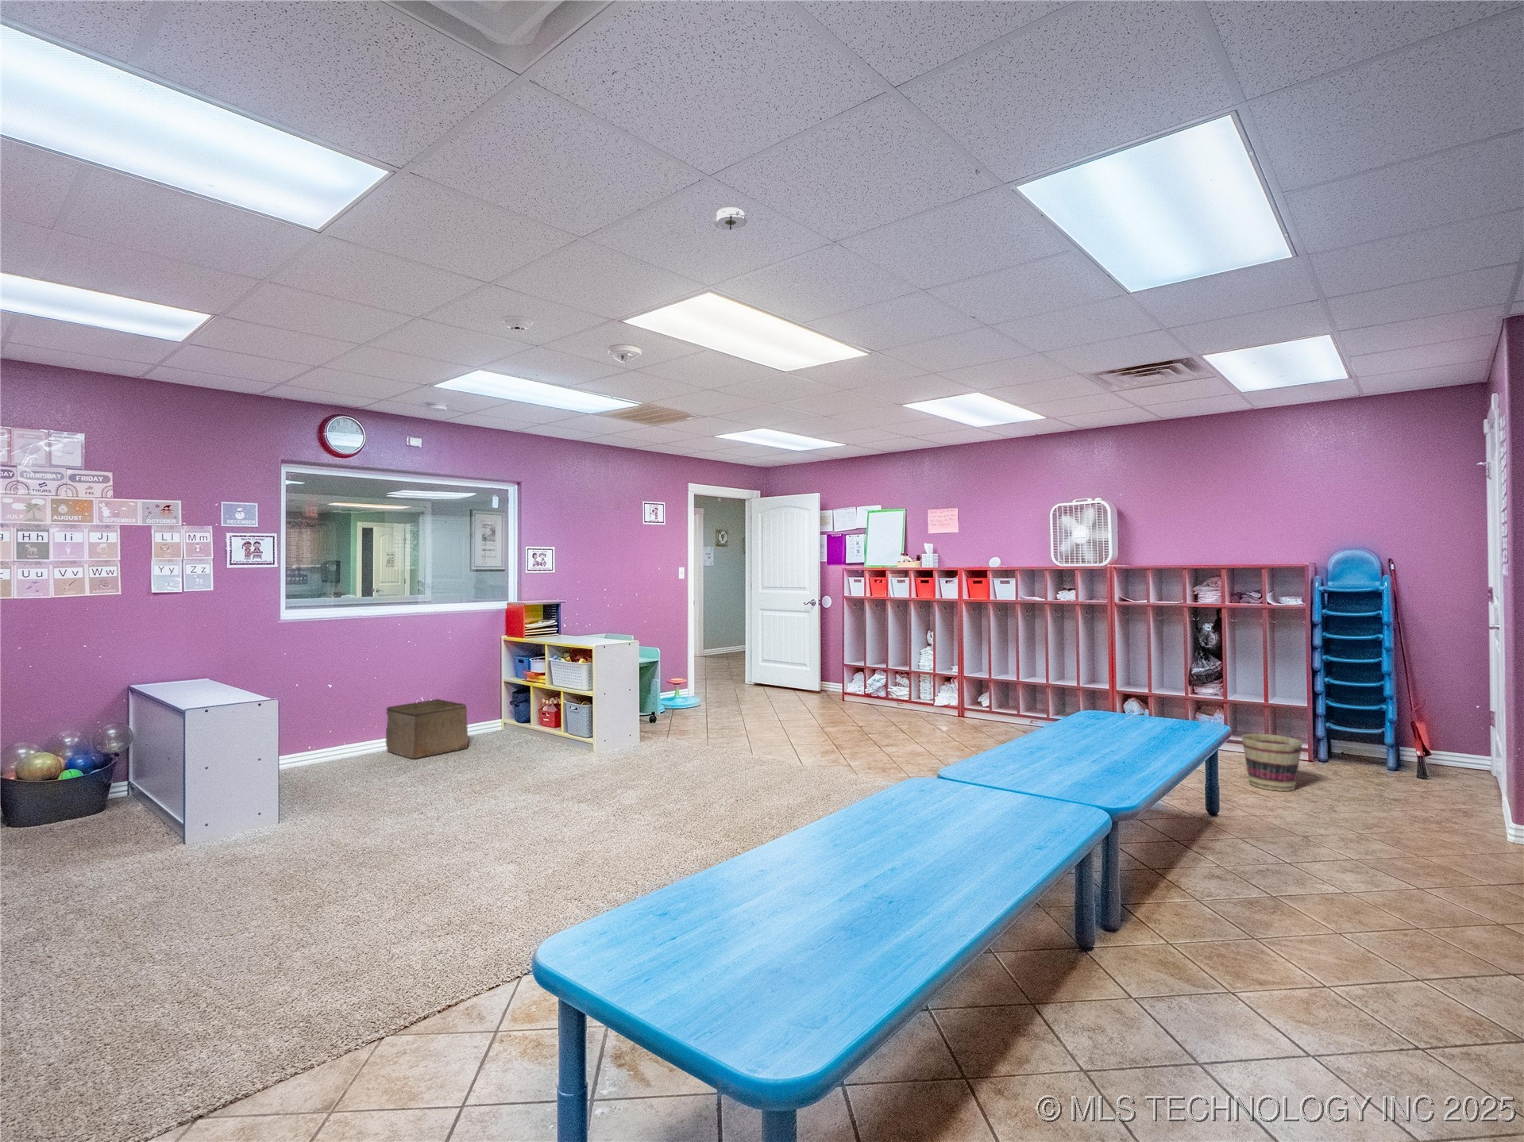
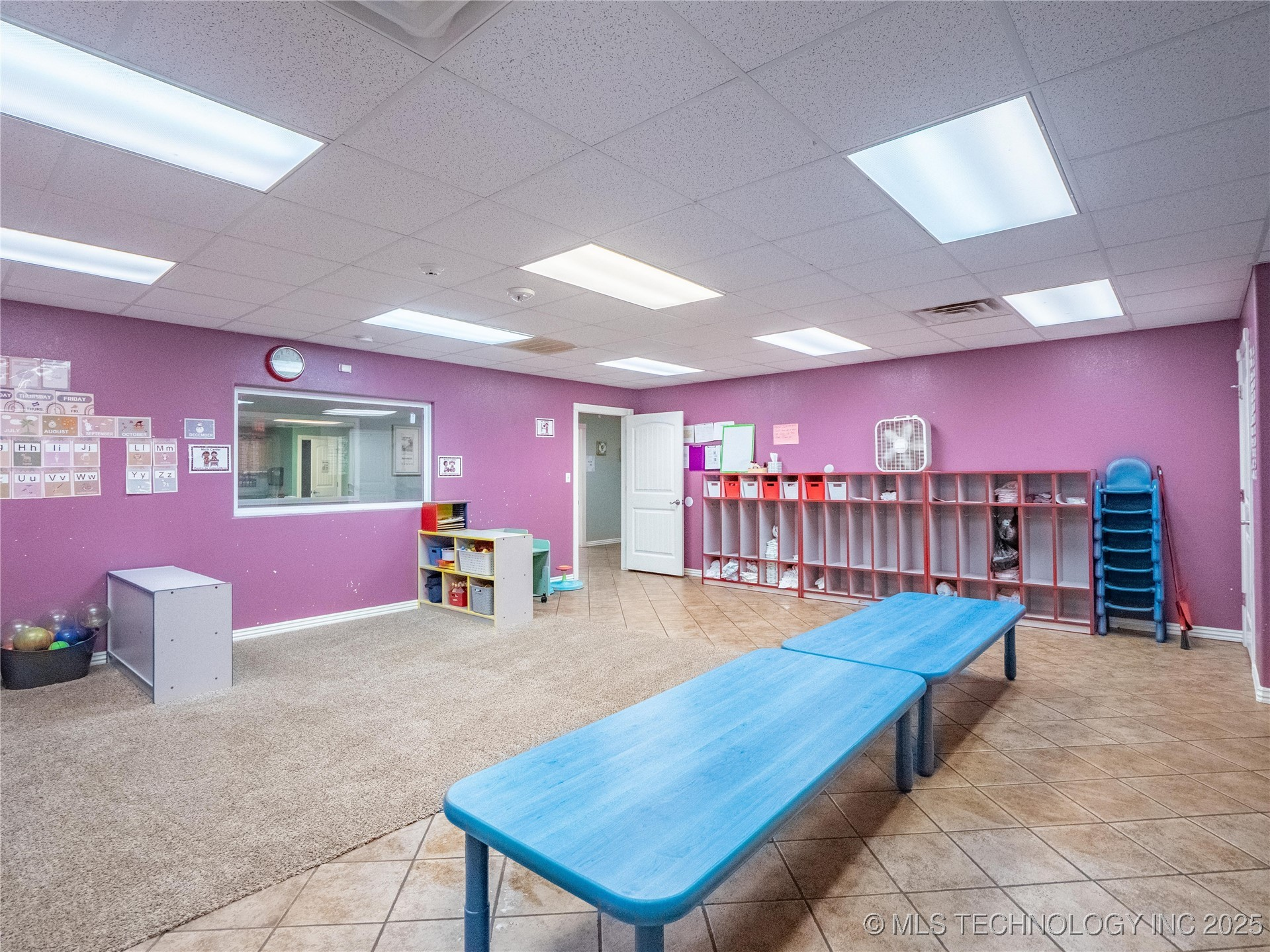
- basket [1241,733,1303,792]
- storage bin [385,698,468,759]
- smoke detector [710,206,749,232]
